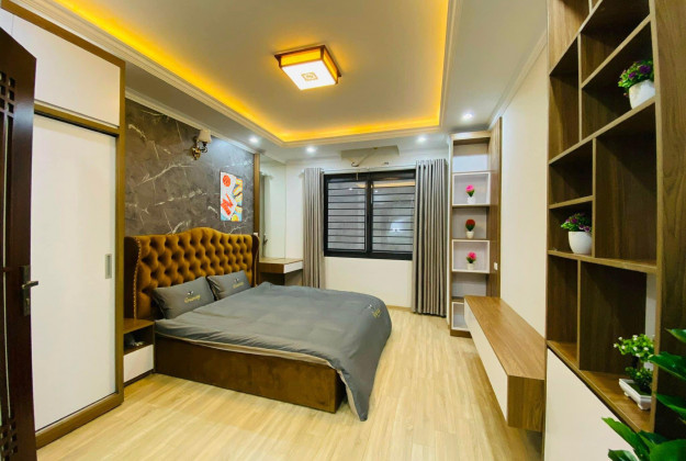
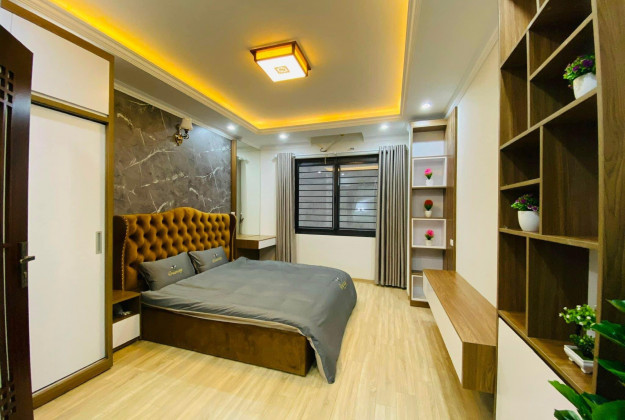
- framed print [218,170,244,223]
